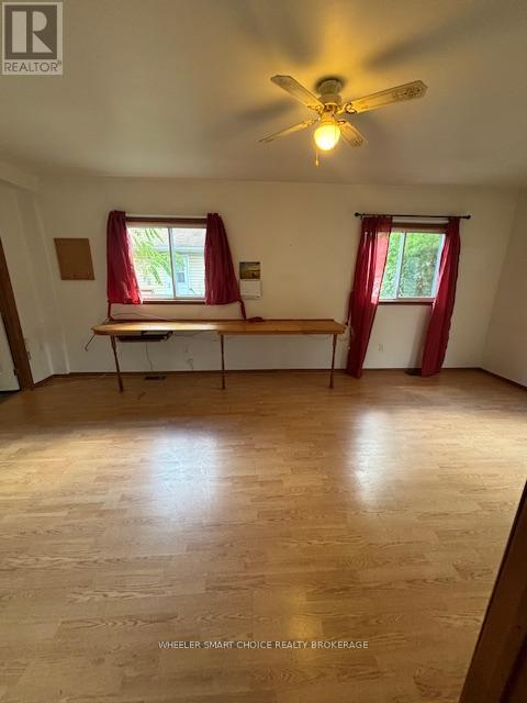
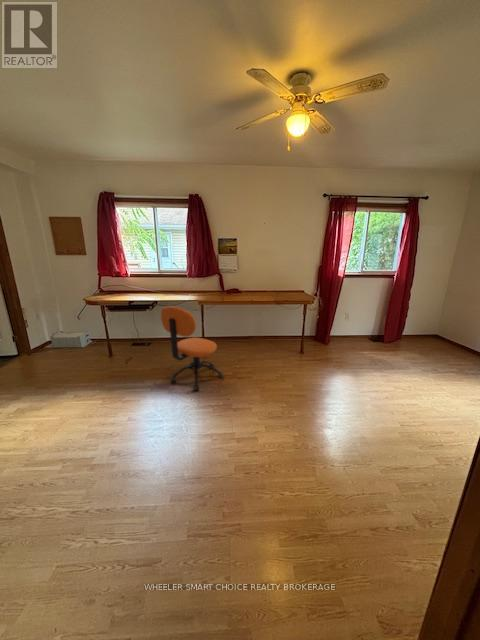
+ office chair [160,305,224,392]
+ storage bin [43,330,93,349]
